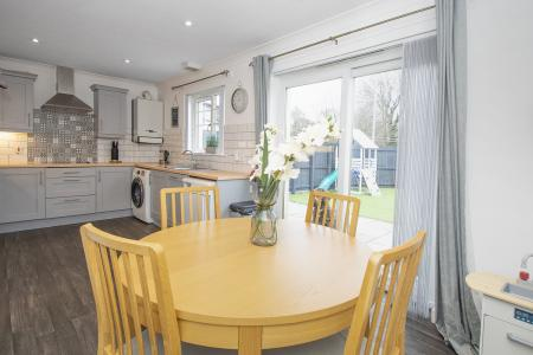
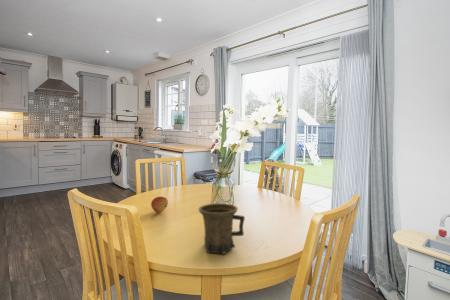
+ mug [198,202,246,255]
+ fruit [150,196,169,214]
